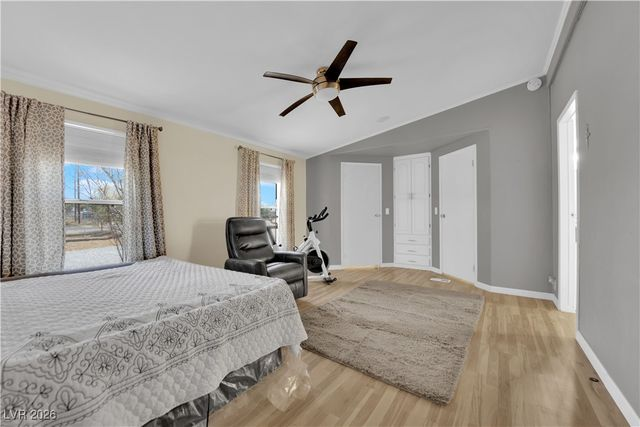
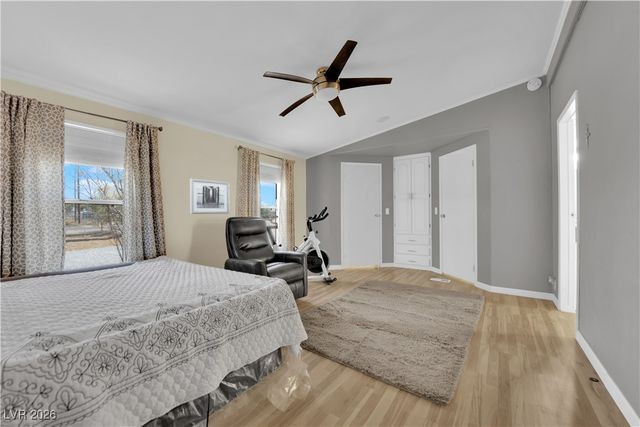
+ wall art [189,178,230,215]
